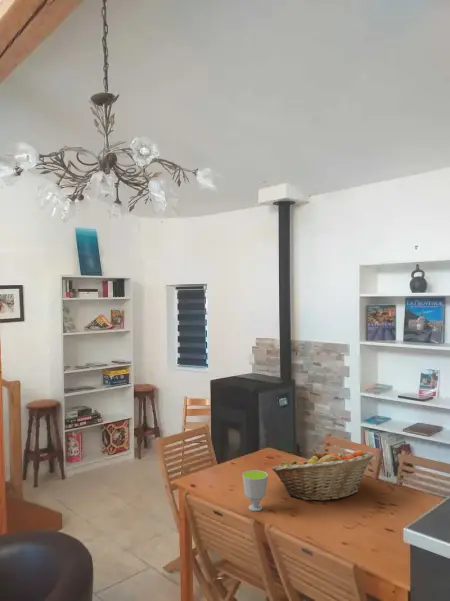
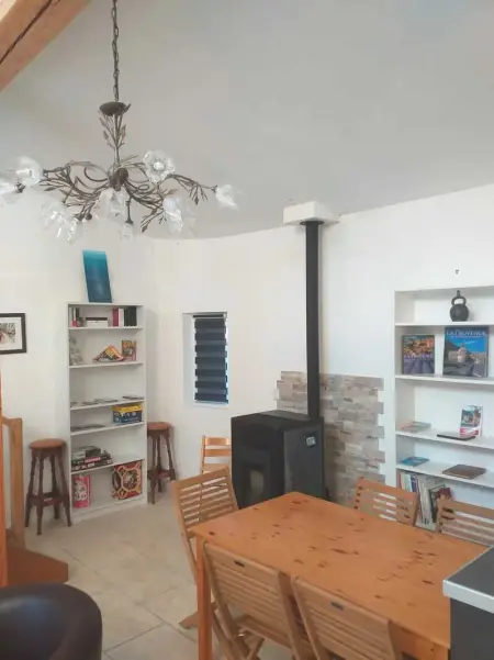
- fruit basket [271,449,375,502]
- cup [241,469,269,512]
